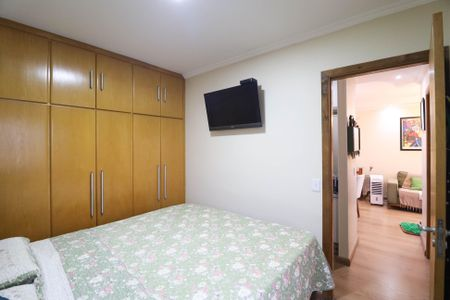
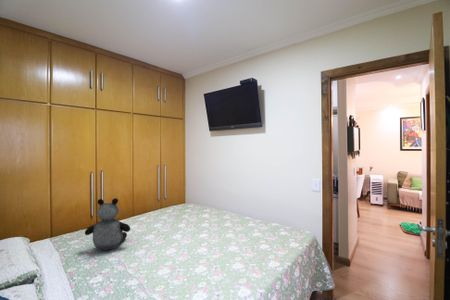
+ teddy bear [84,197,131,251]
